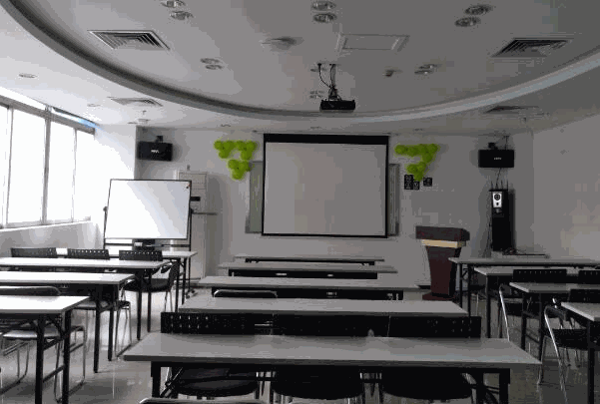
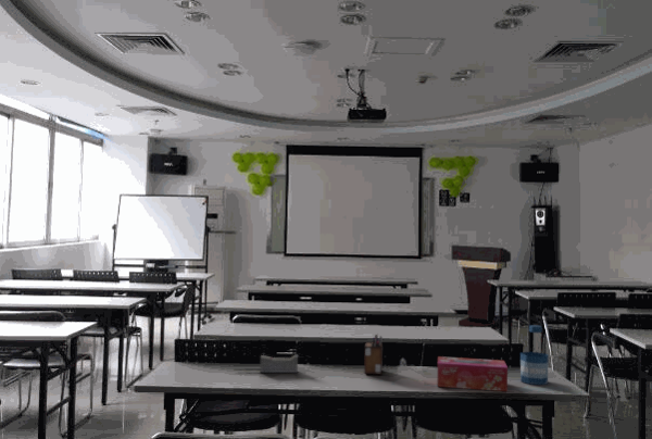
+ tissue box [436,355,509,392]
+ mobile phone [233,354,299,374]
+ bottle [519,324,550,386]
+ desk organizer [363,333,384,375]
